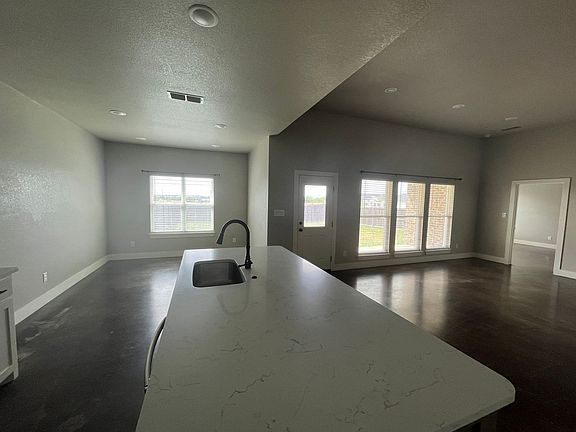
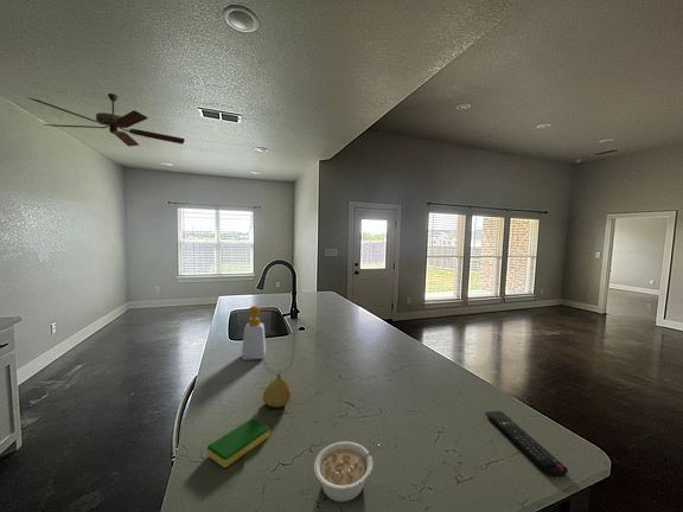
+ soap bottle [241,305,276,361]
+ fruit [262,371,292,409]
+ ceiling fan [28,92,186,147]
+ legume [313,441,382,504]
+ remote control [484,410,569,479]
+ dish sponge [206,417,270,468]
